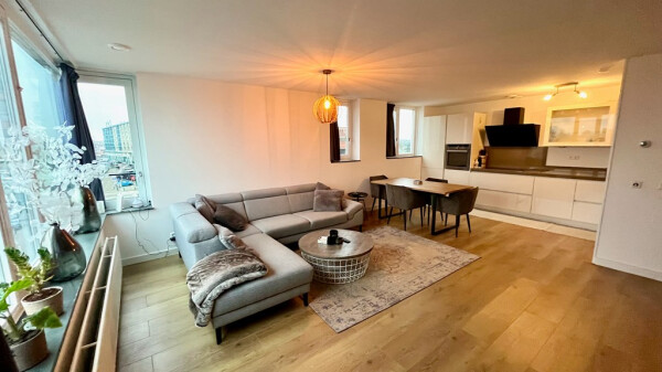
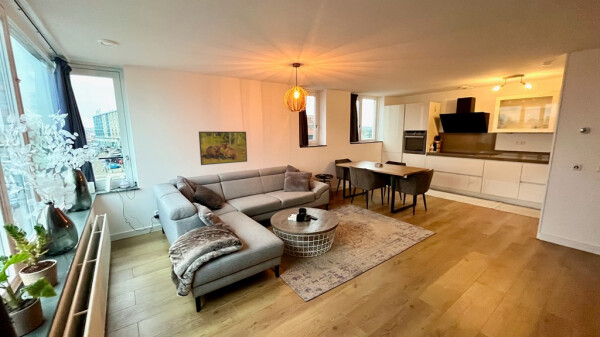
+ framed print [198,131,248,166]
